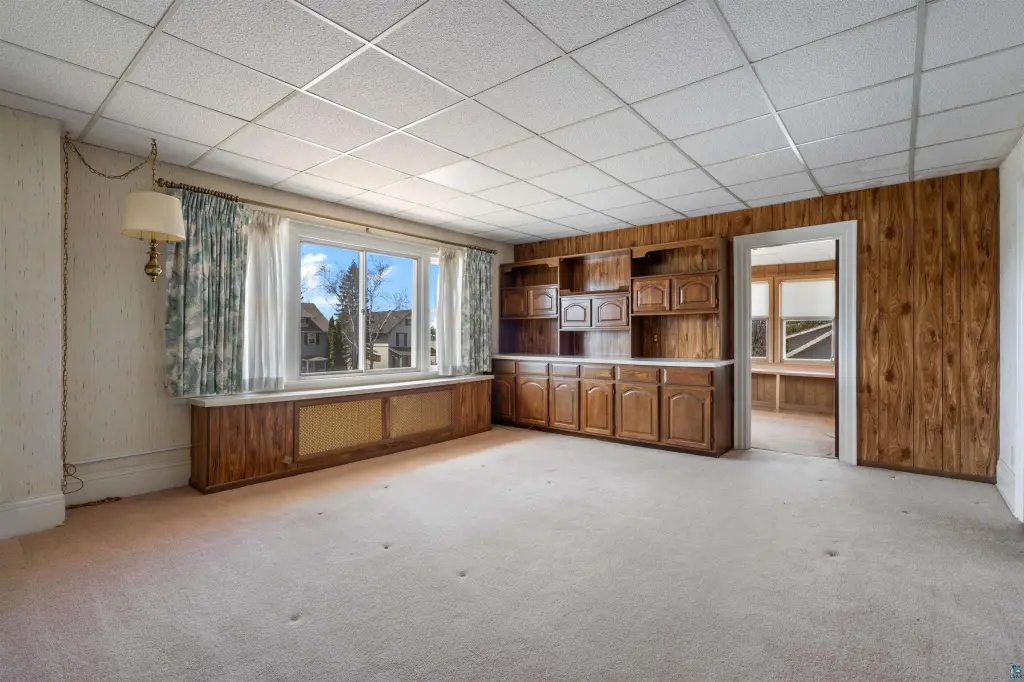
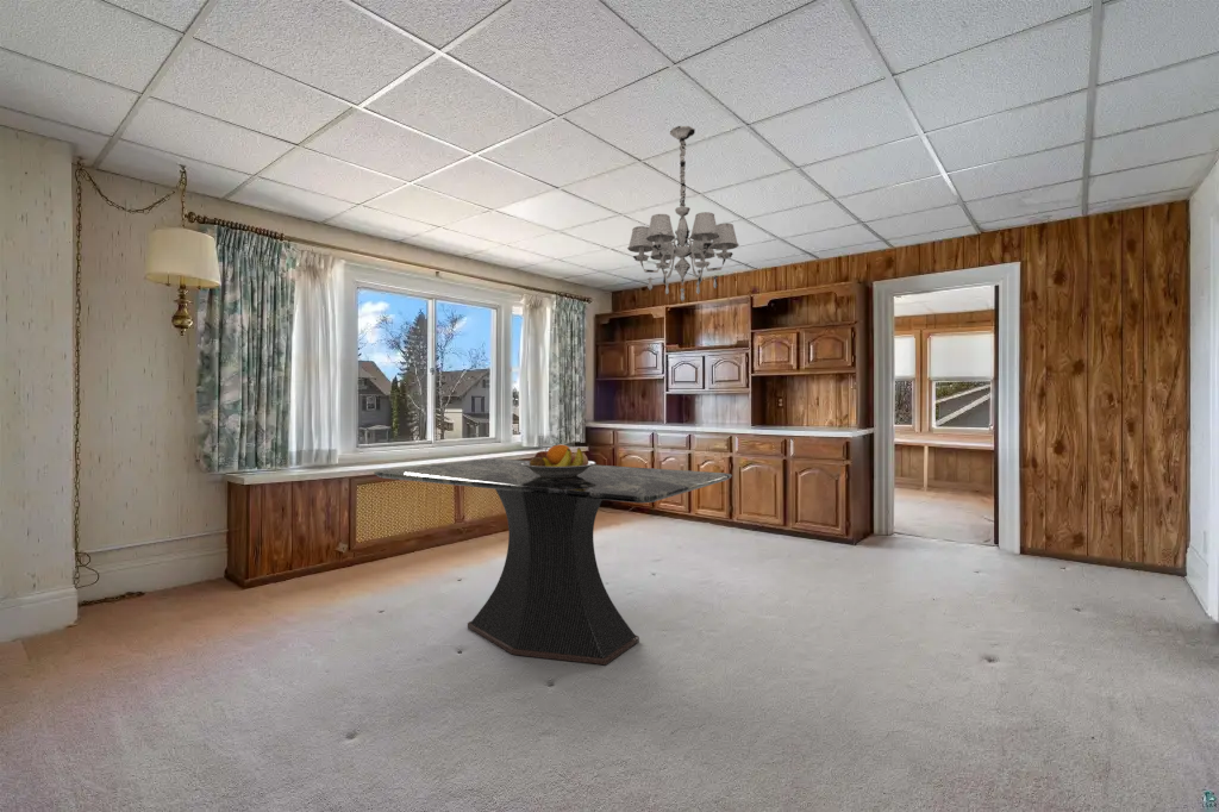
+ chandelier [626,125,740,302]
+ dining table [373,457,733,666]
+ fruit bowl [521,443,596,477]
